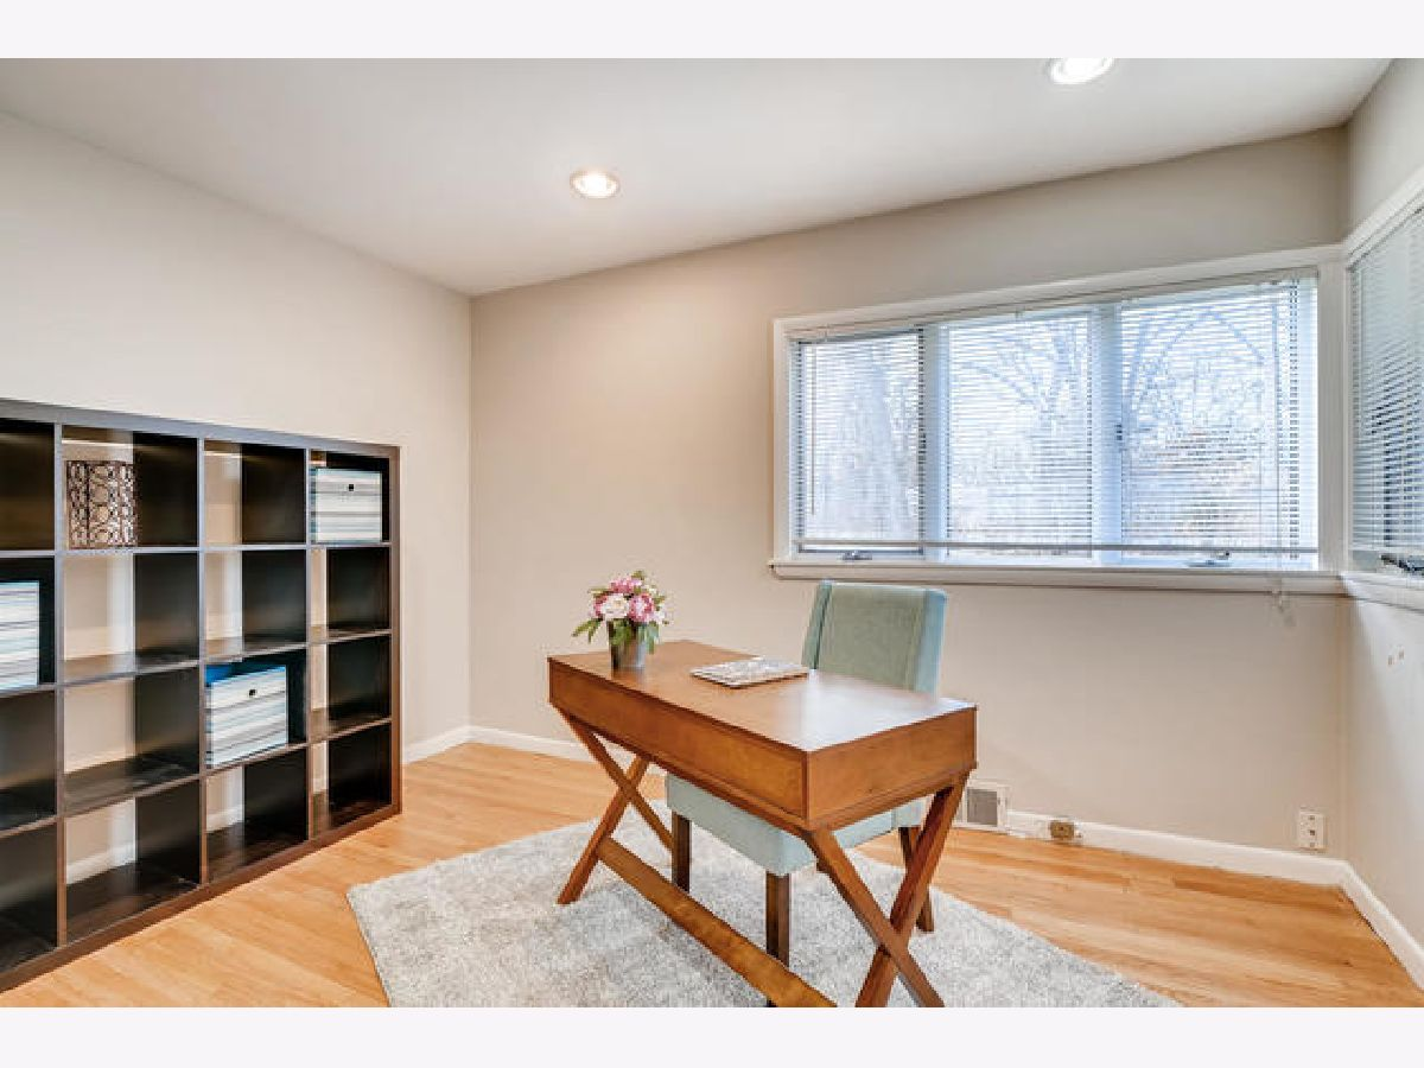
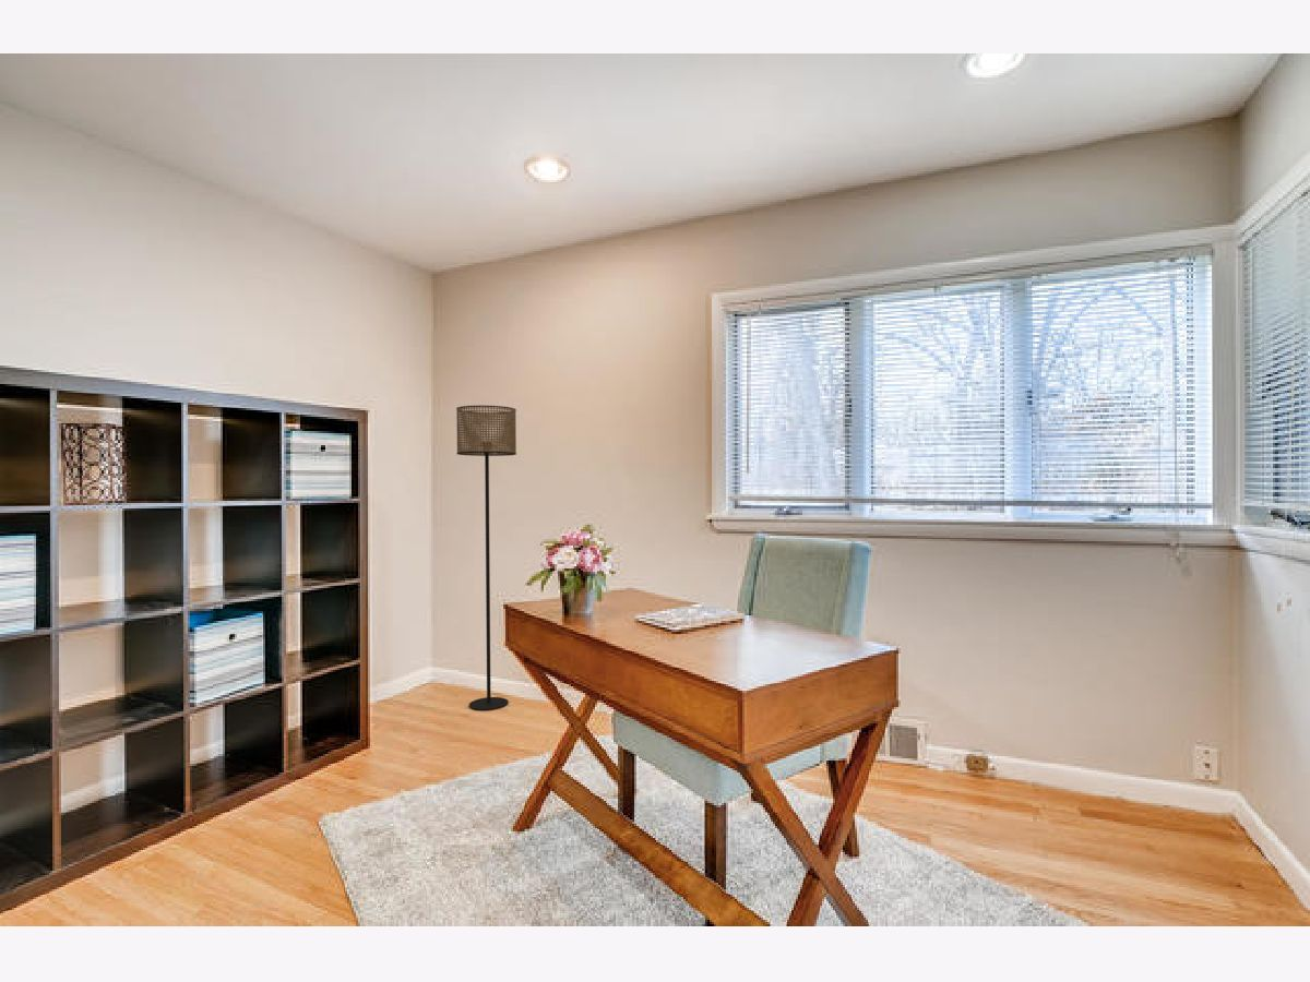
+ floor lamp [455,405,517,711]
